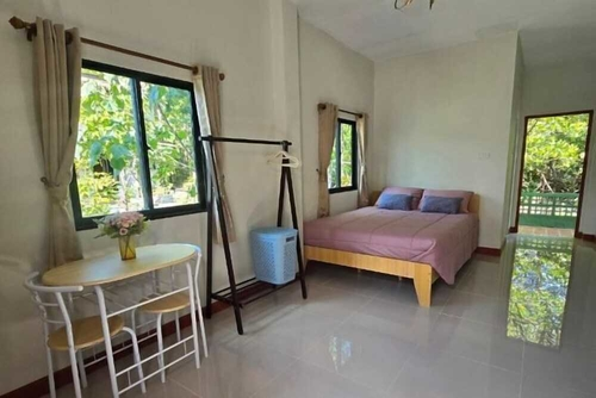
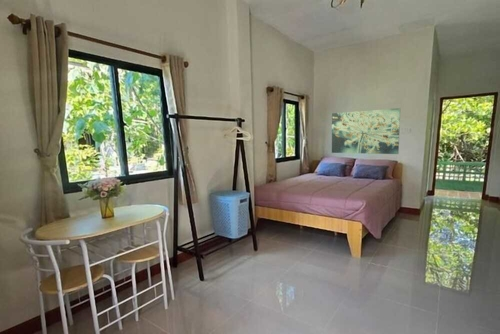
+ wall art [331,107,401,155]
